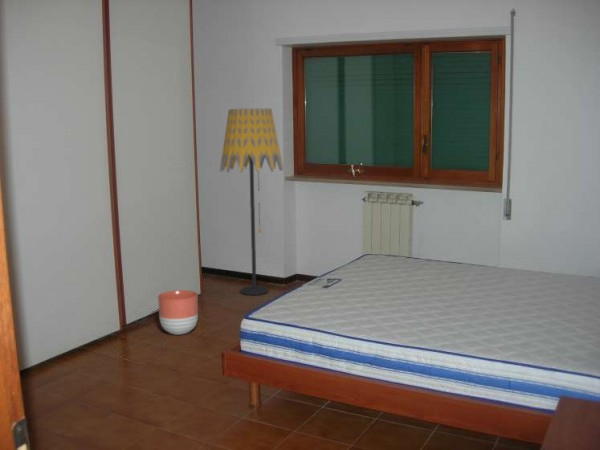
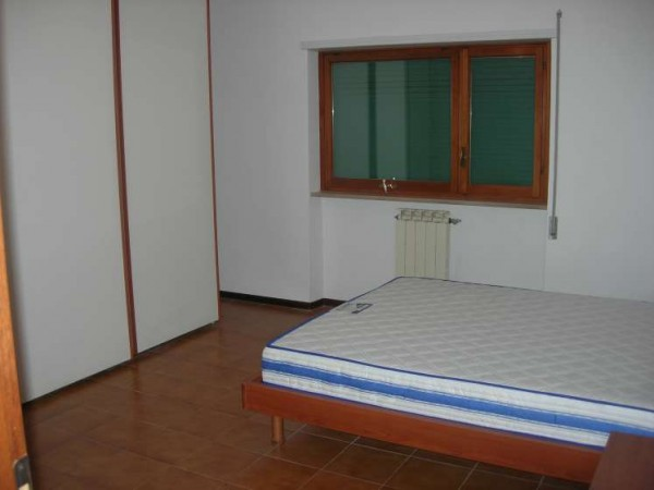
- planter [157,289,199,336]
- floor lamp [219,108,284,296]
